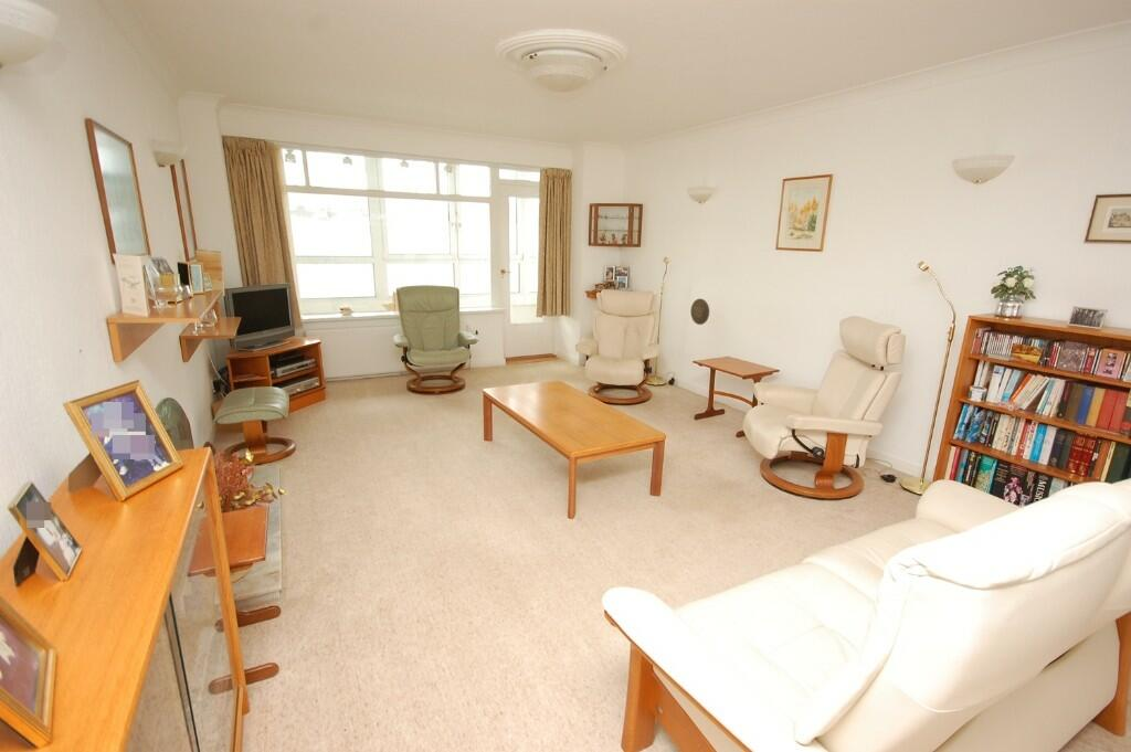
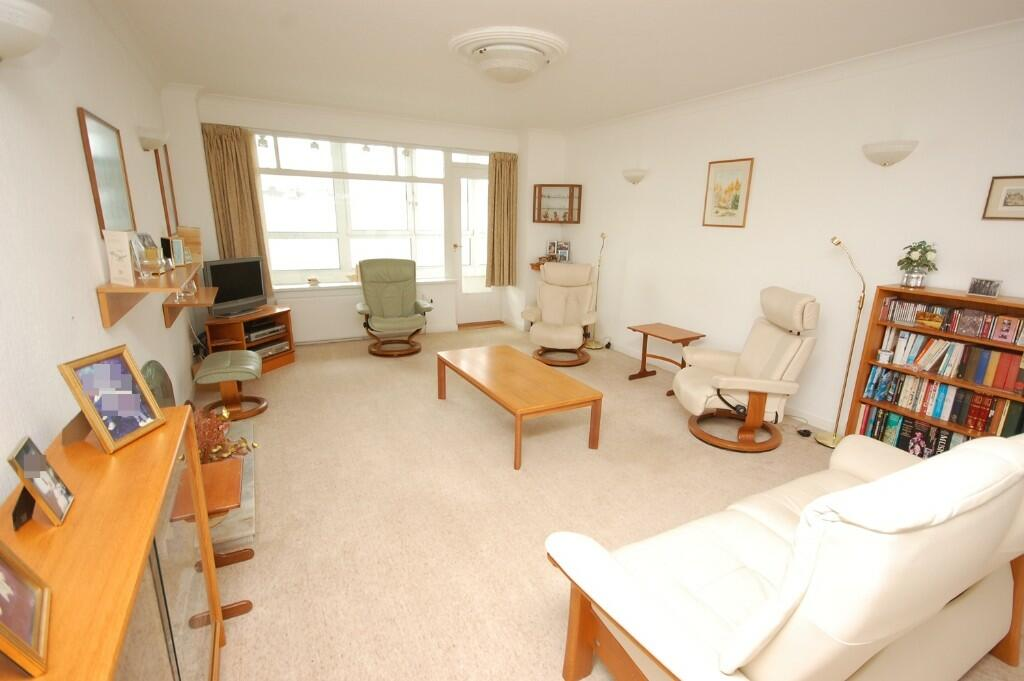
- decorative plate [689,297,710,326]
